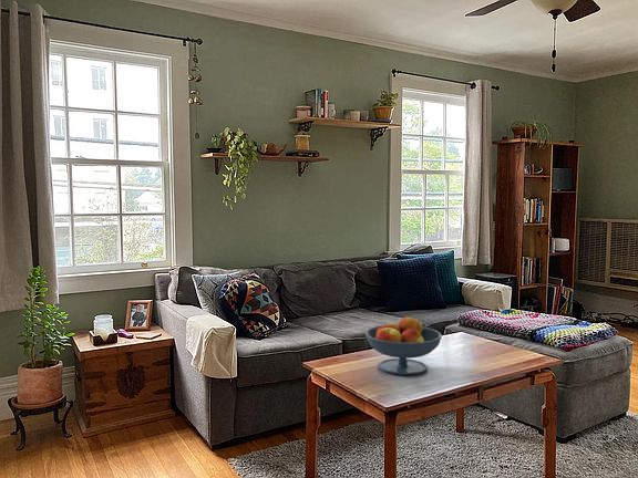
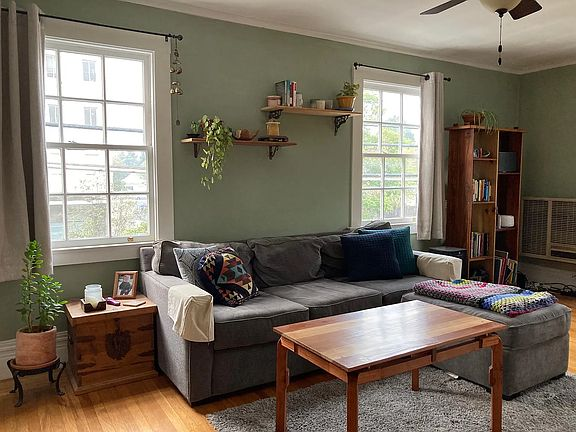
- fruit bowl [364,316,443,376]
